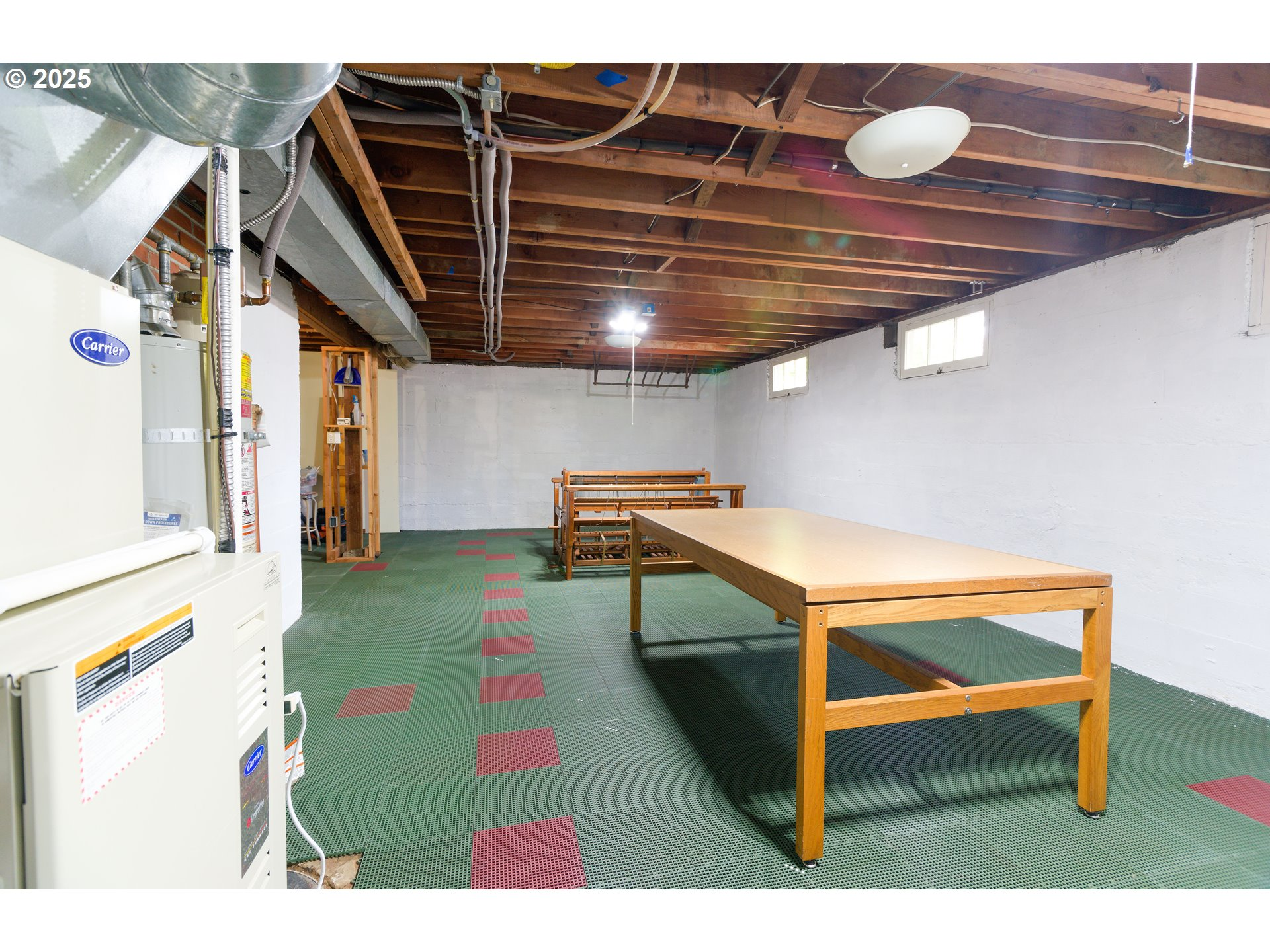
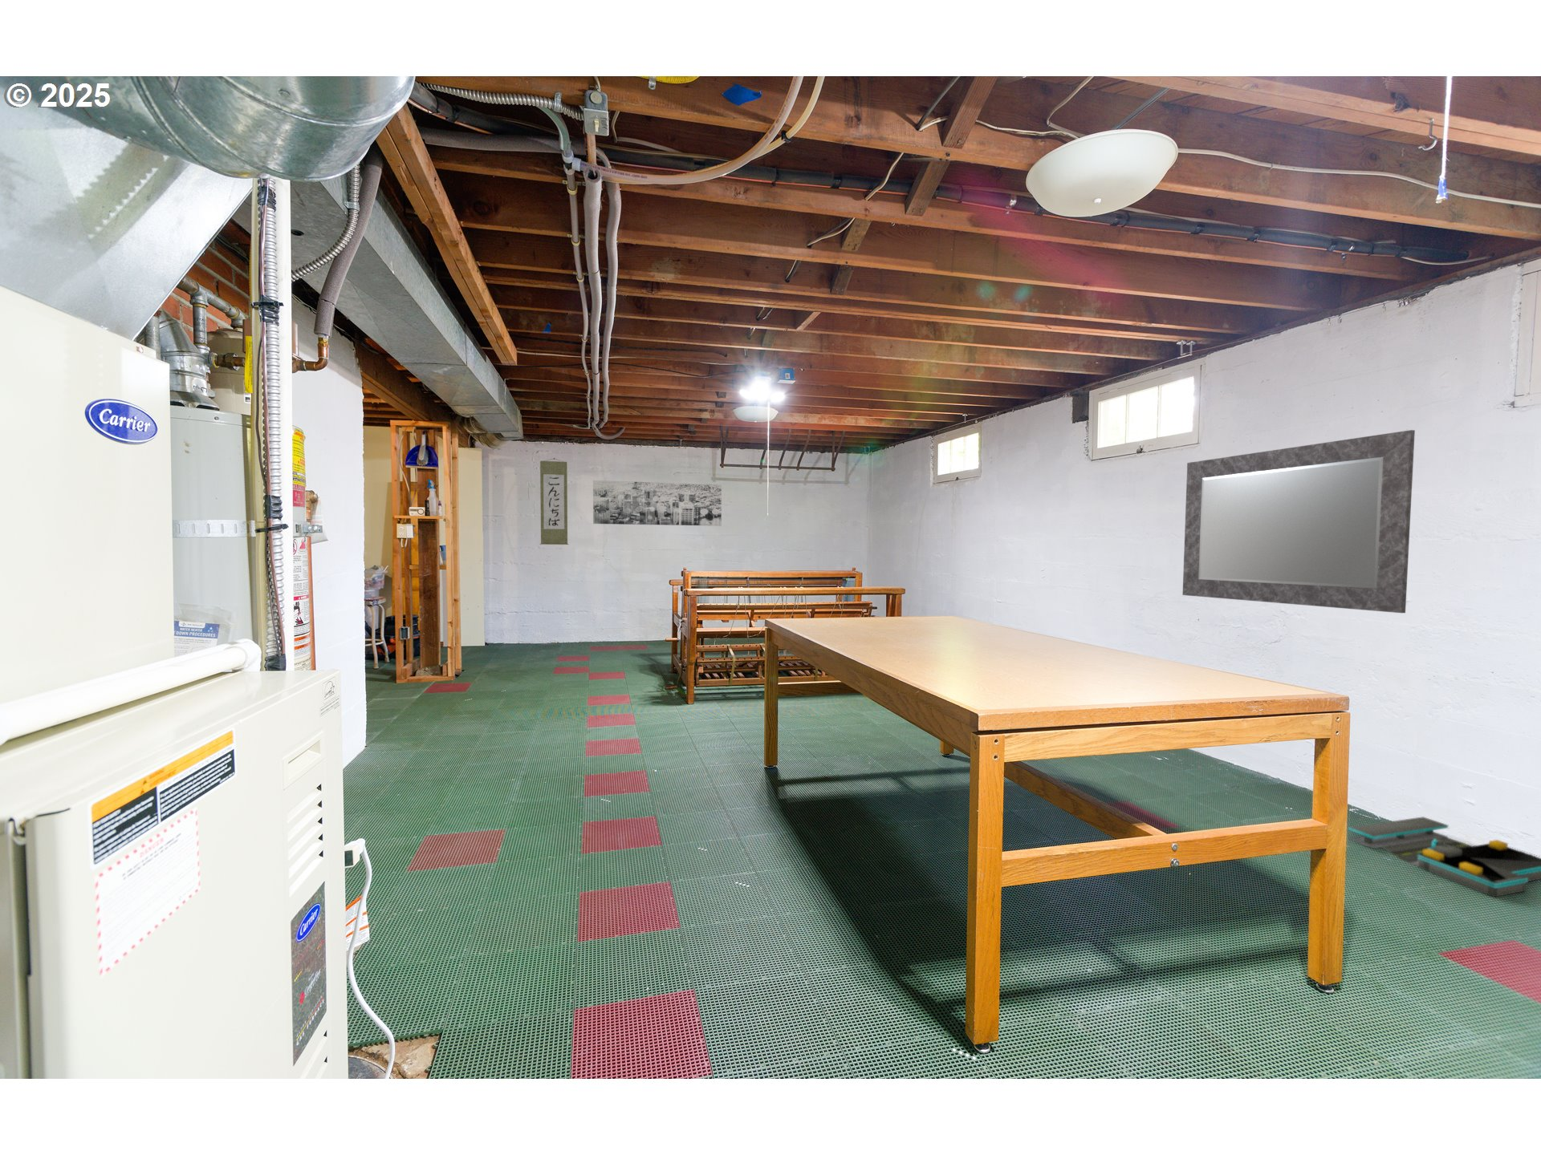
+ storage bin [1348,815,1541,898]
+ wall scroll [540,457,569,546]
+ mirror [1182,429,1416,614]
+ wall art [592,479,722,527]
